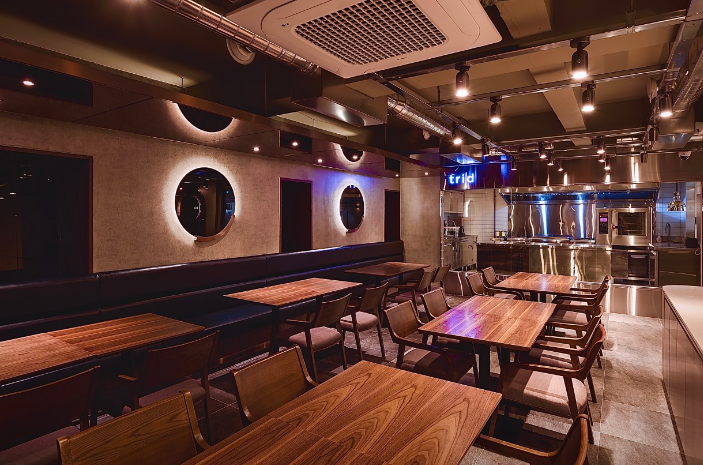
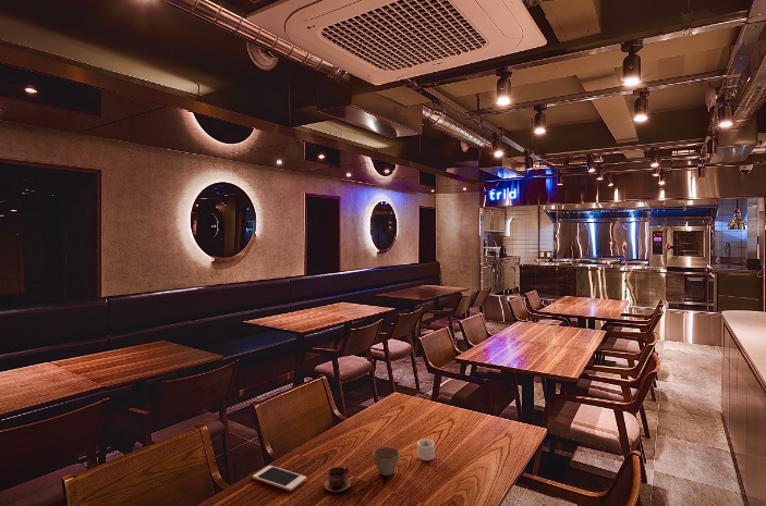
+ cup [323,466,352,494]
+ candle [416,439,436,461]
+ flower pot [372,446,401,477]
+ cell phone [252,465,307,492]
